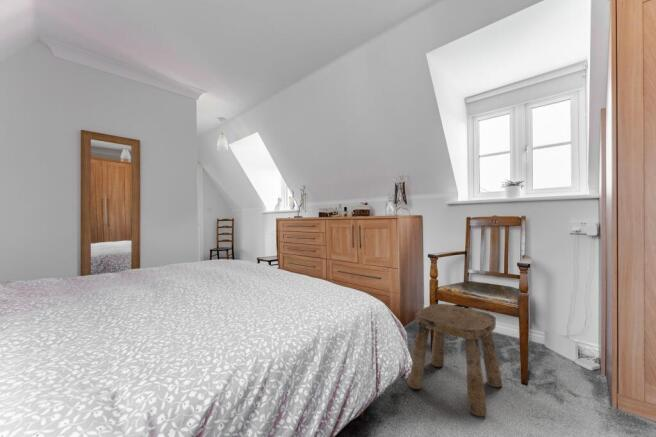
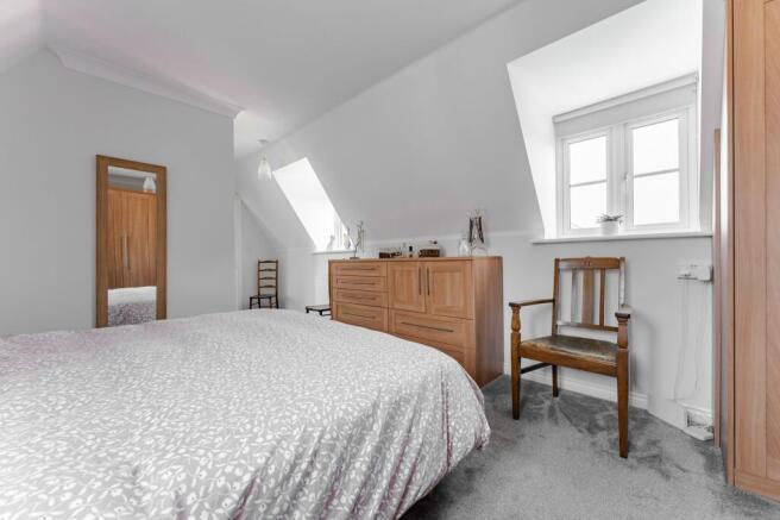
- stool [406,303,503,417]
